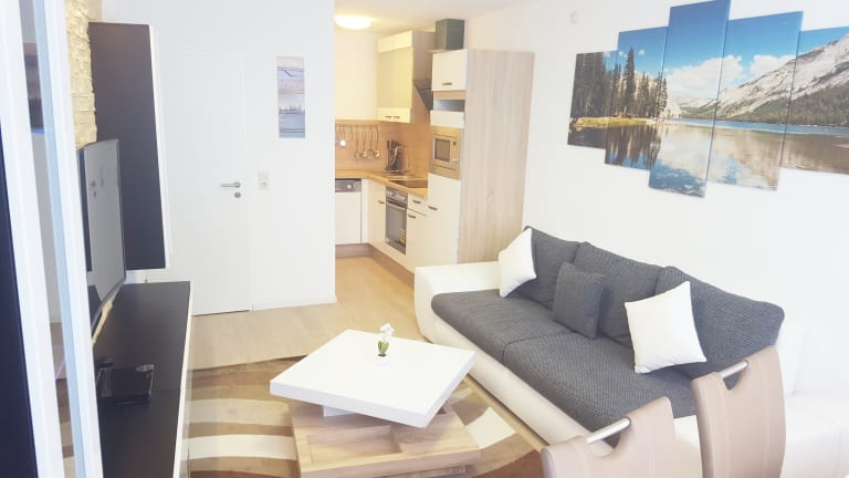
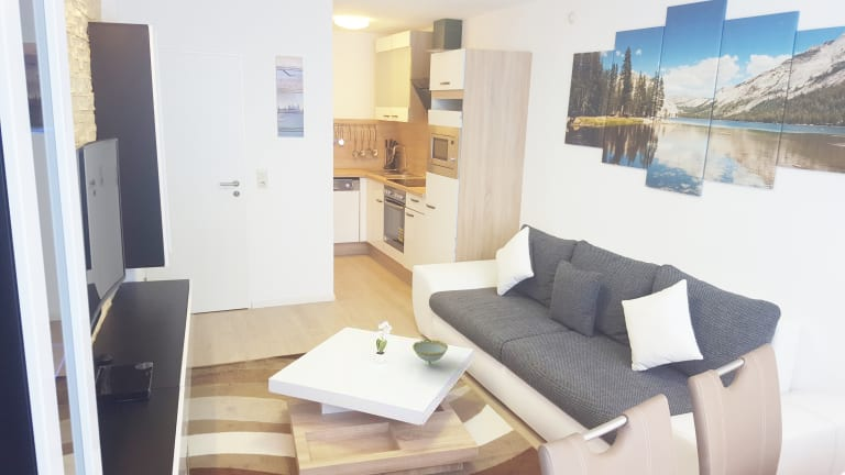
+ decorative bowl [411,339,449,365]
